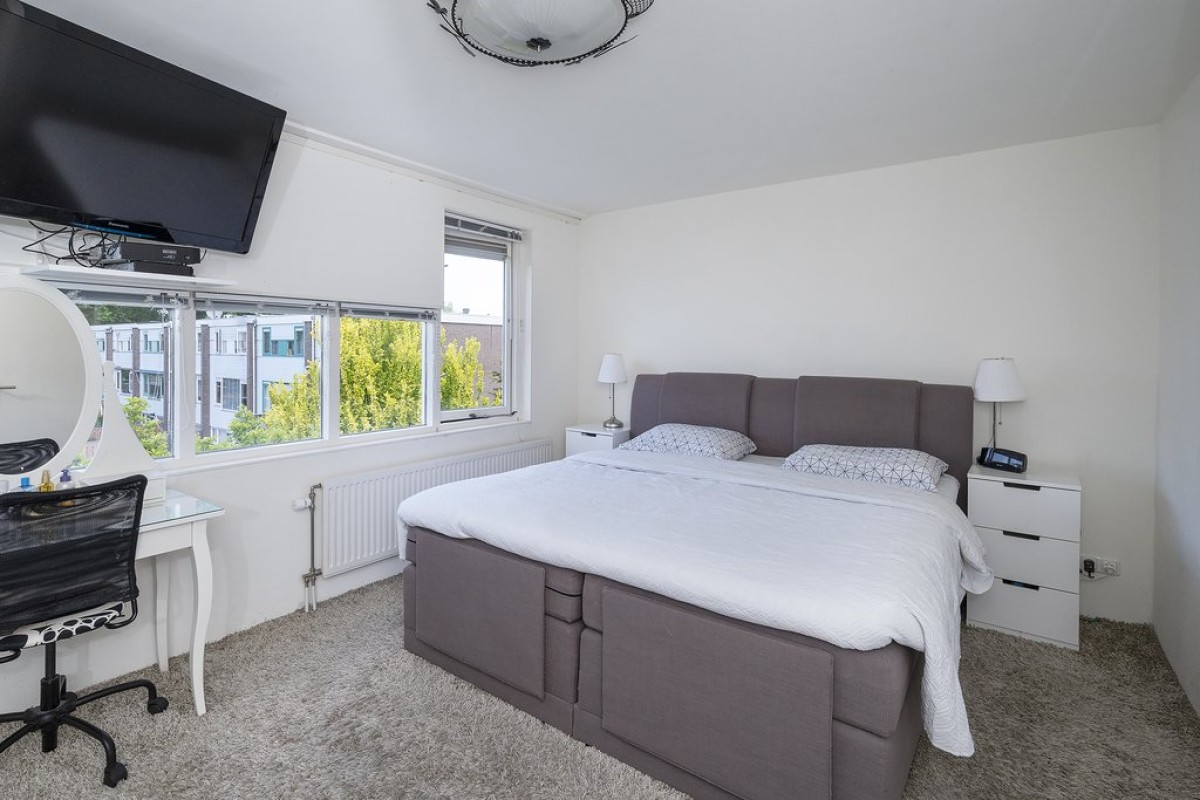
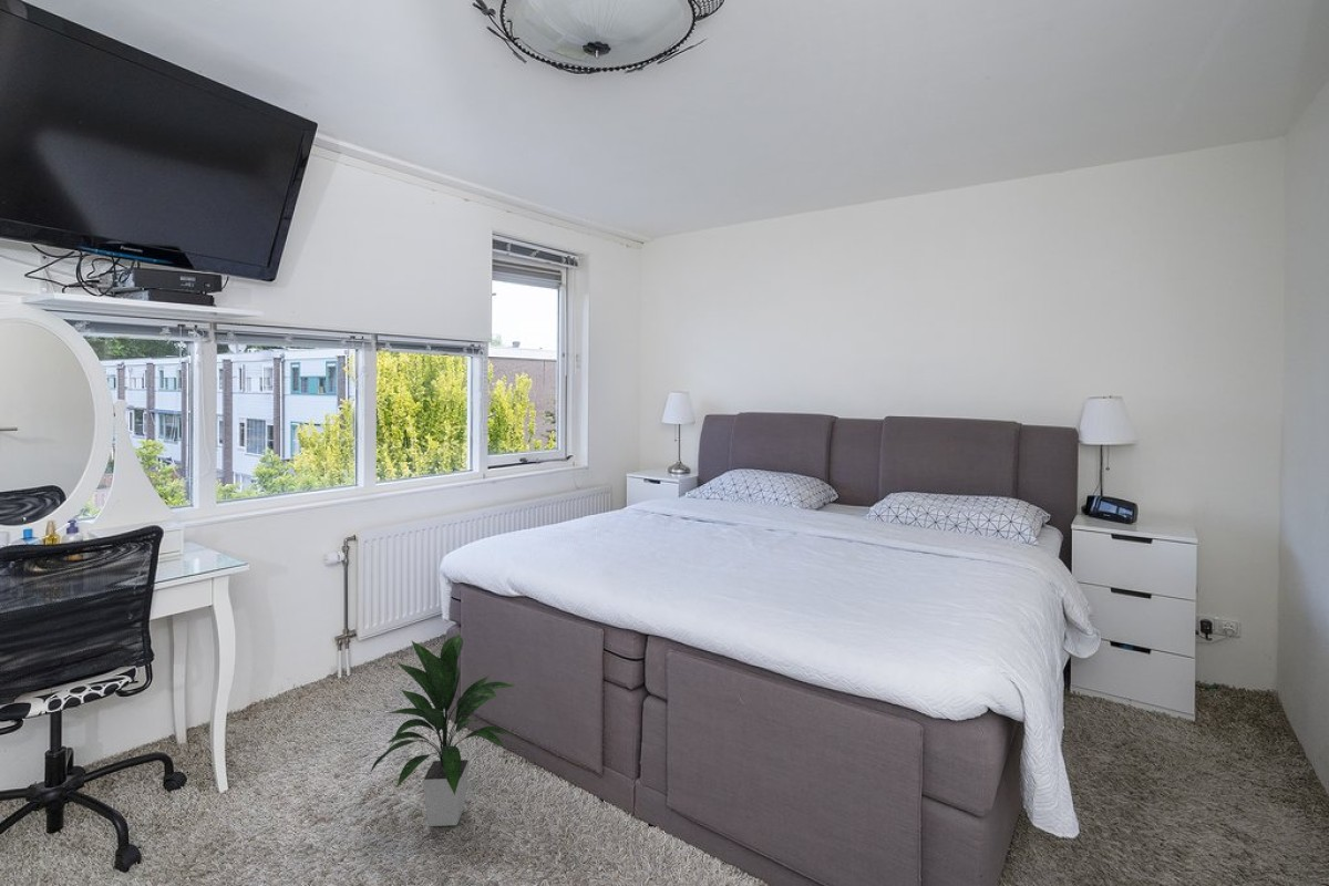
+ indoor plant [369,633,516,827]
